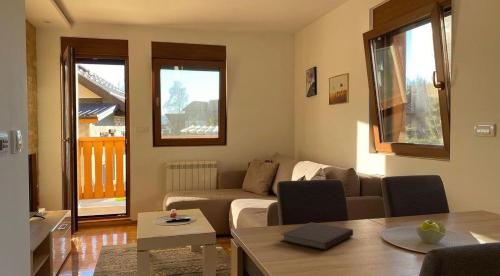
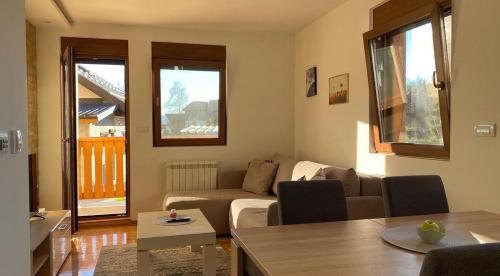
- notebook [280,221,354,251]
